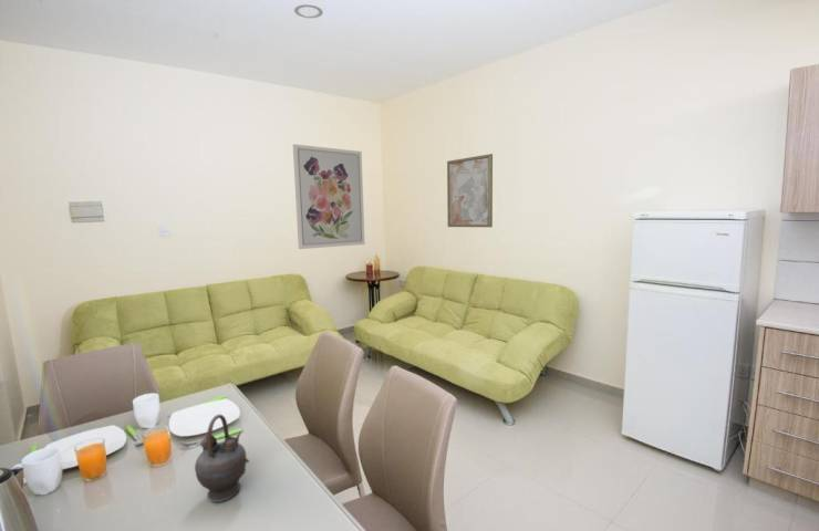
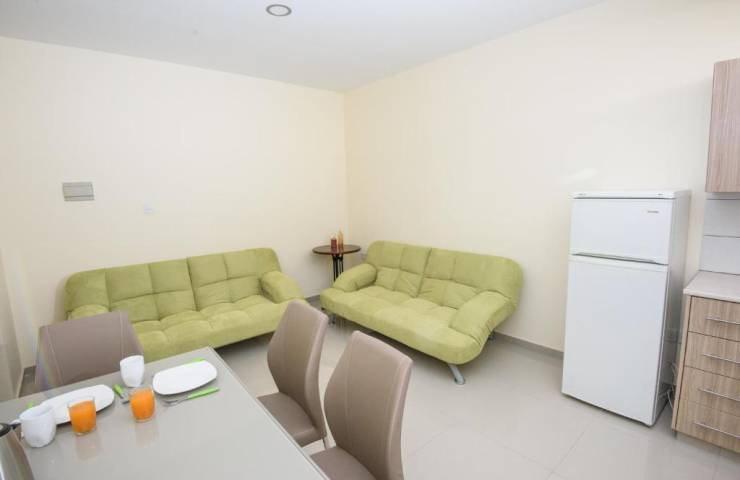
- wall art [292,143,366,250]
- teapot [194,414,250,503]
- wall art [446,153,494,228]
